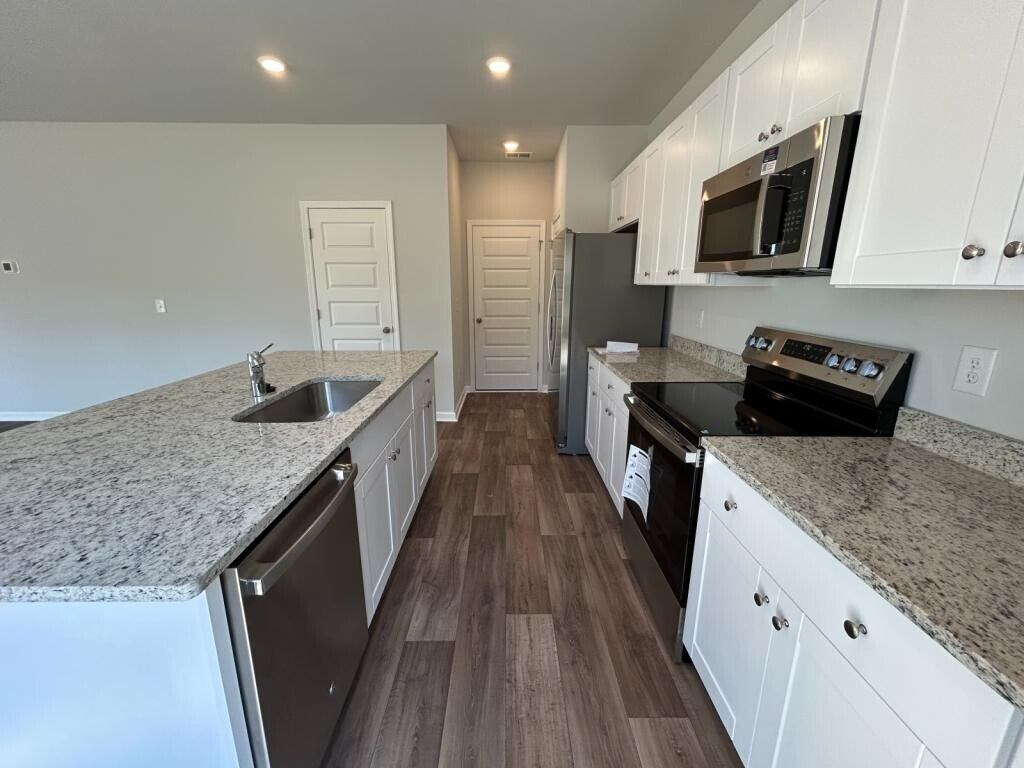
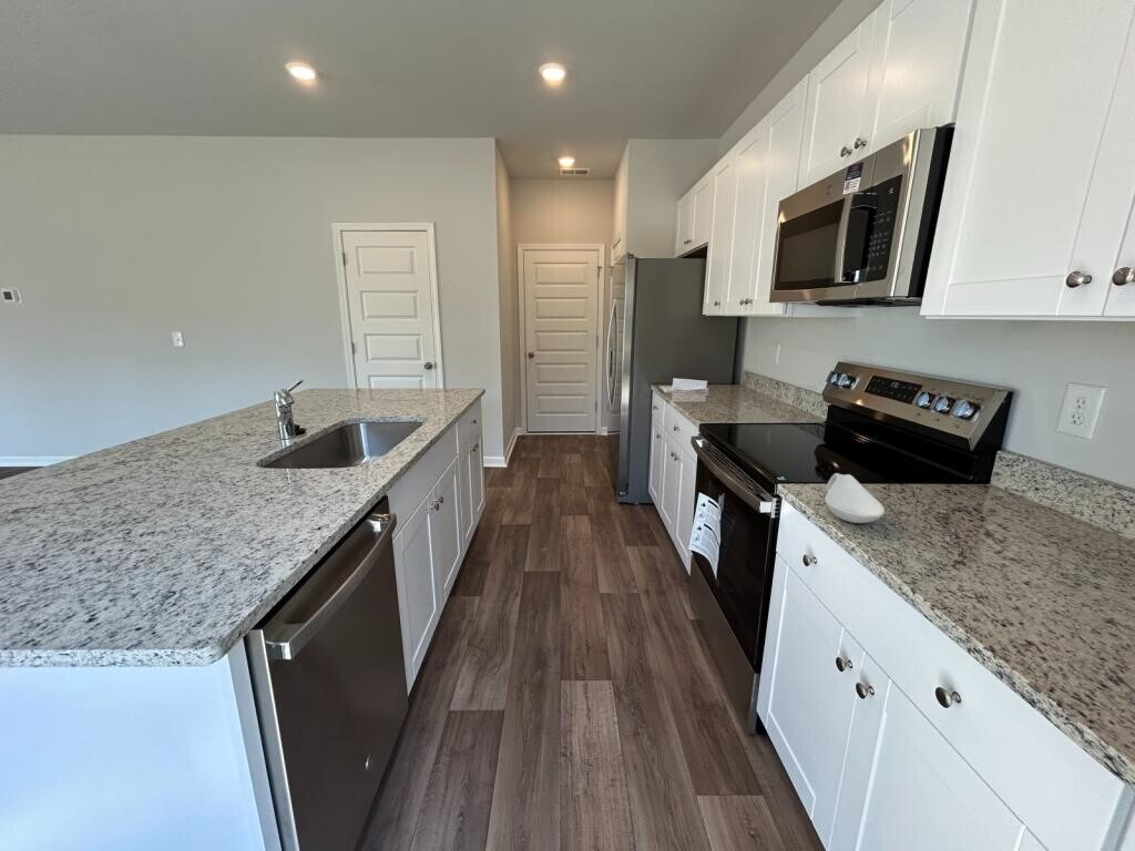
+ spoon rest [825,472,886,524]
